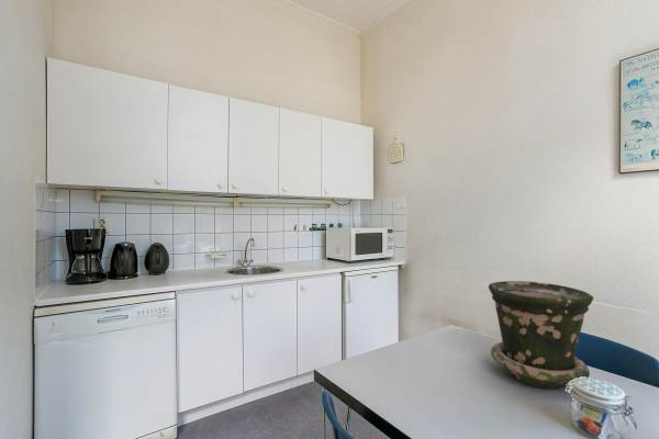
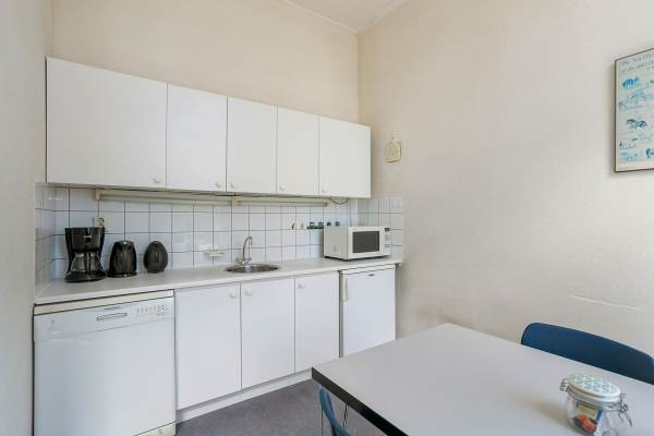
- flower pot [488,280,594,390]
